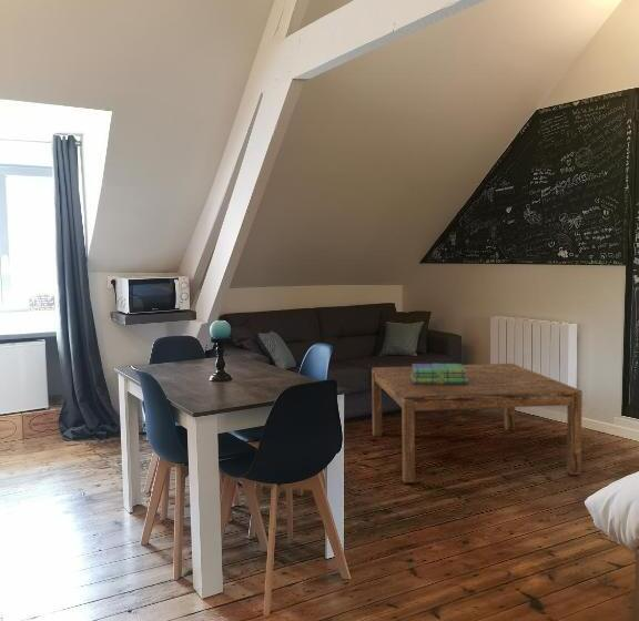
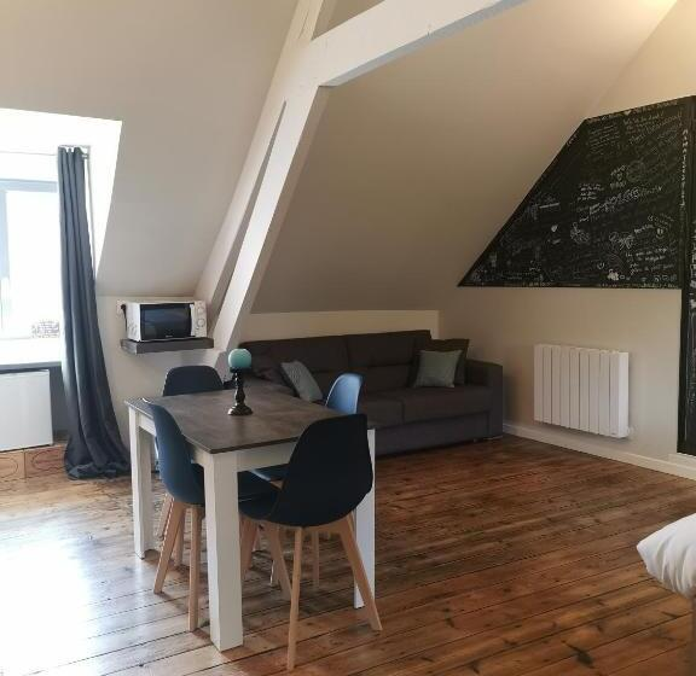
- stack of books [410,363,468,385]
- coffee table [371,363,584,483]
